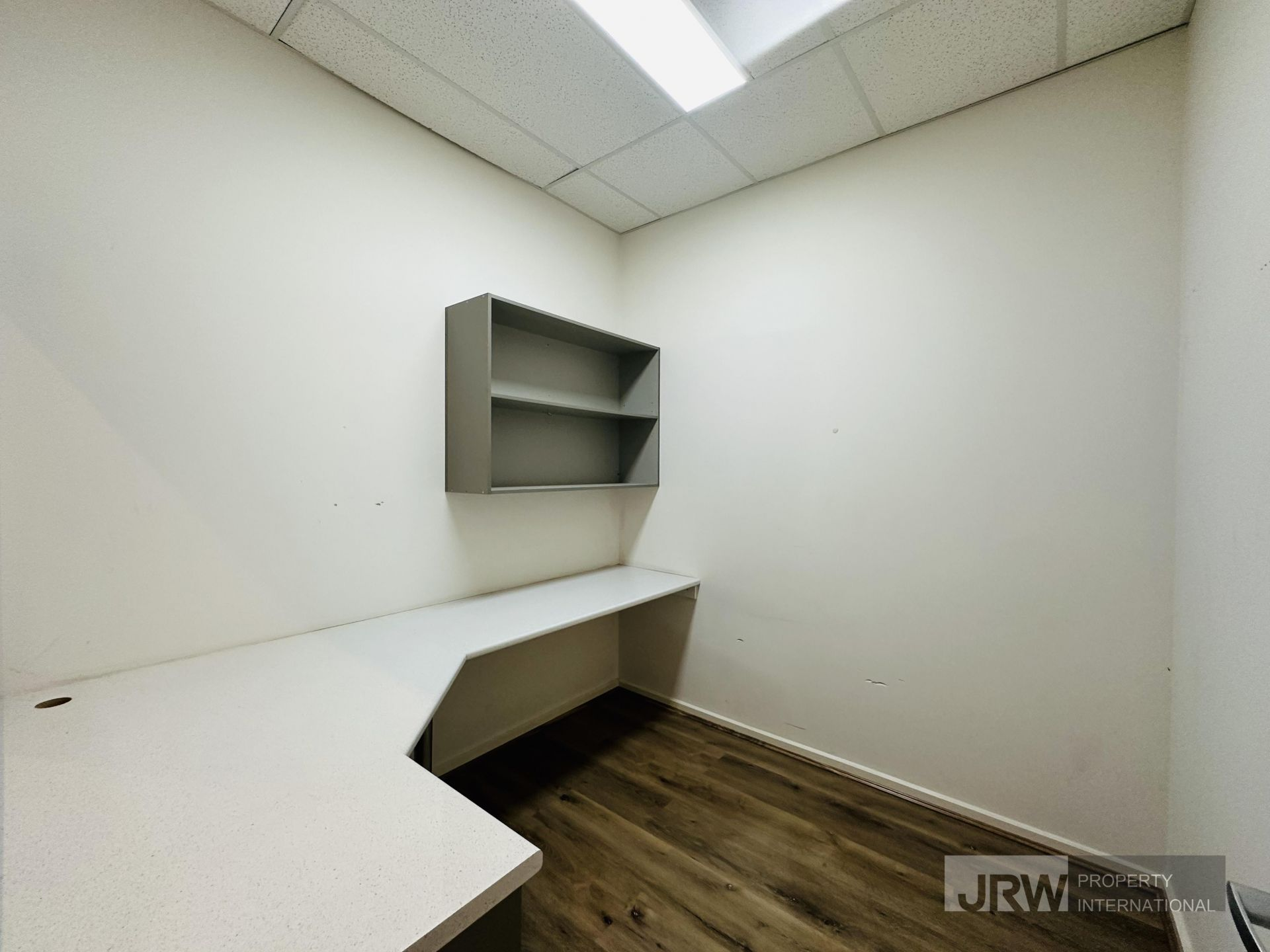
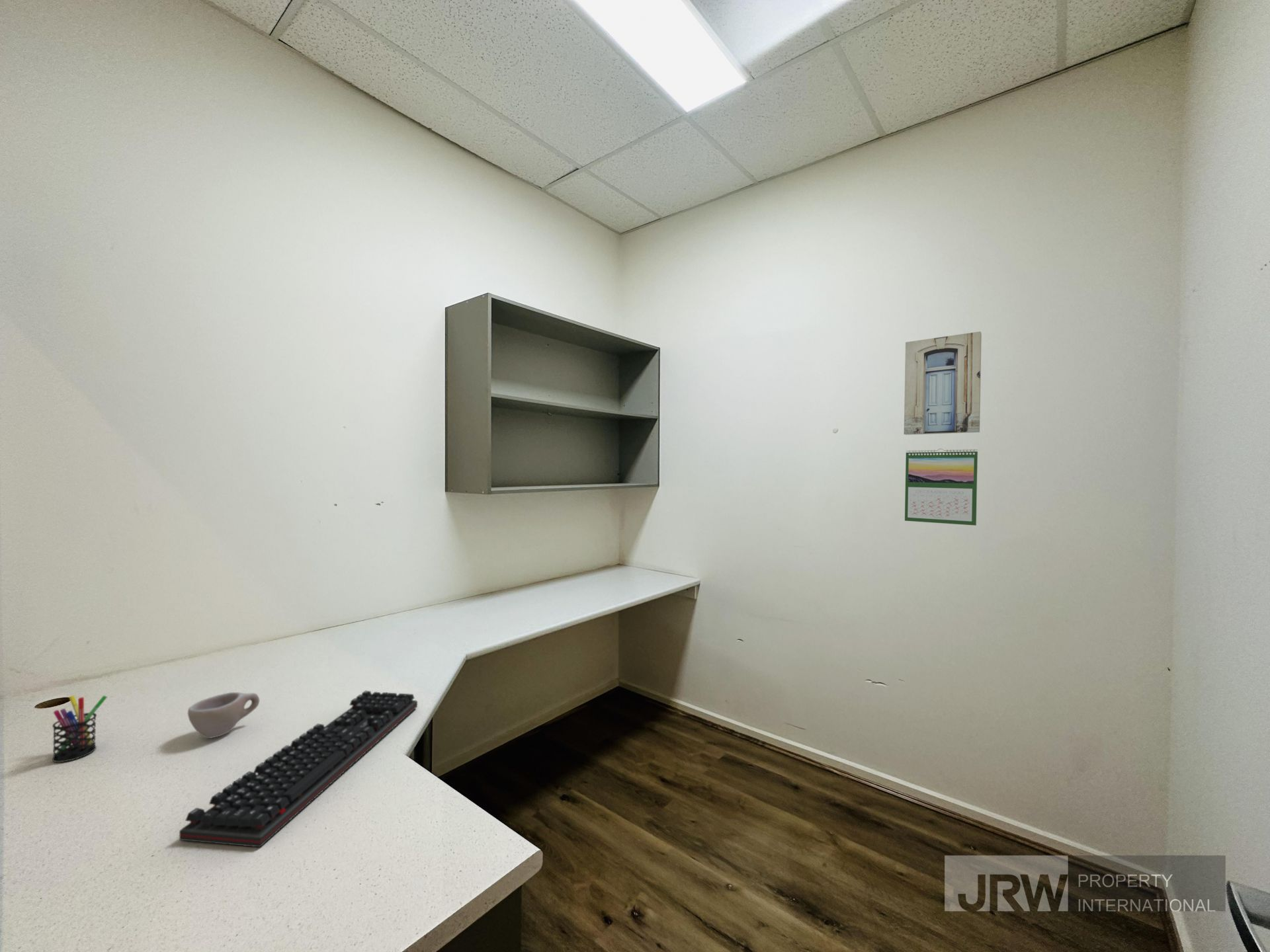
+ wall art [904,331,982,436]
+ calendar [904,448,978,526]
+ pen holder [52,695,108,763]
+ keyboard [179,690,418,848]
+ cup [187,692,260,738]
